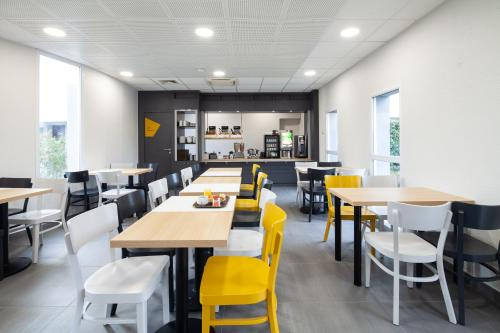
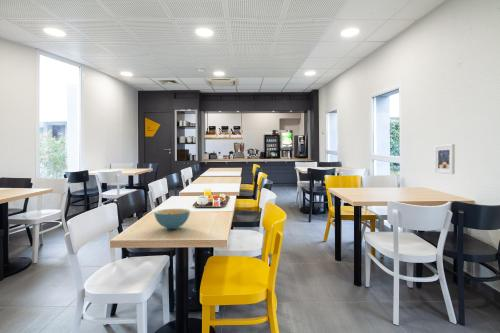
+ cereal bowl [153,208,191,230]
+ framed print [434,143,456,175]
